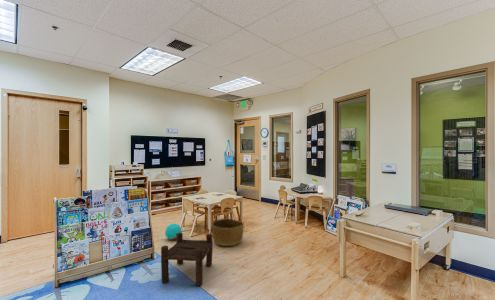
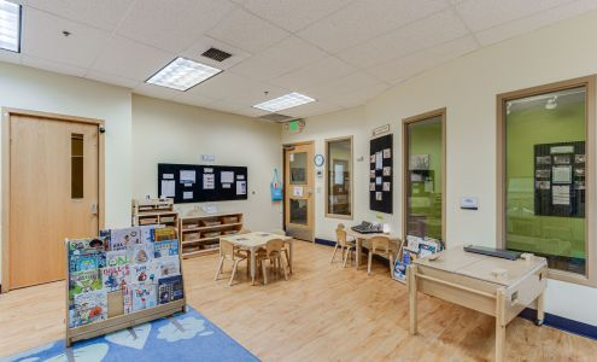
- stool [160,232,214,287]
- ball [164,222,183,241]
- basket [211,218,245,247]
